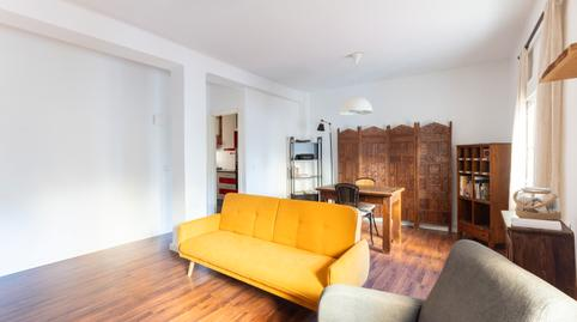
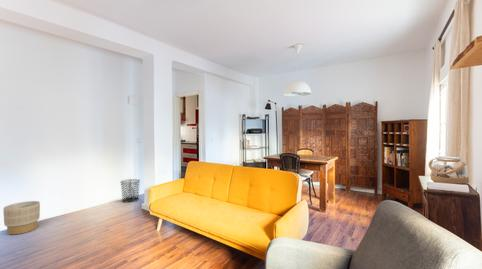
+ planter [2,200,41,235]
+ waste bin [119,178,141,203]
